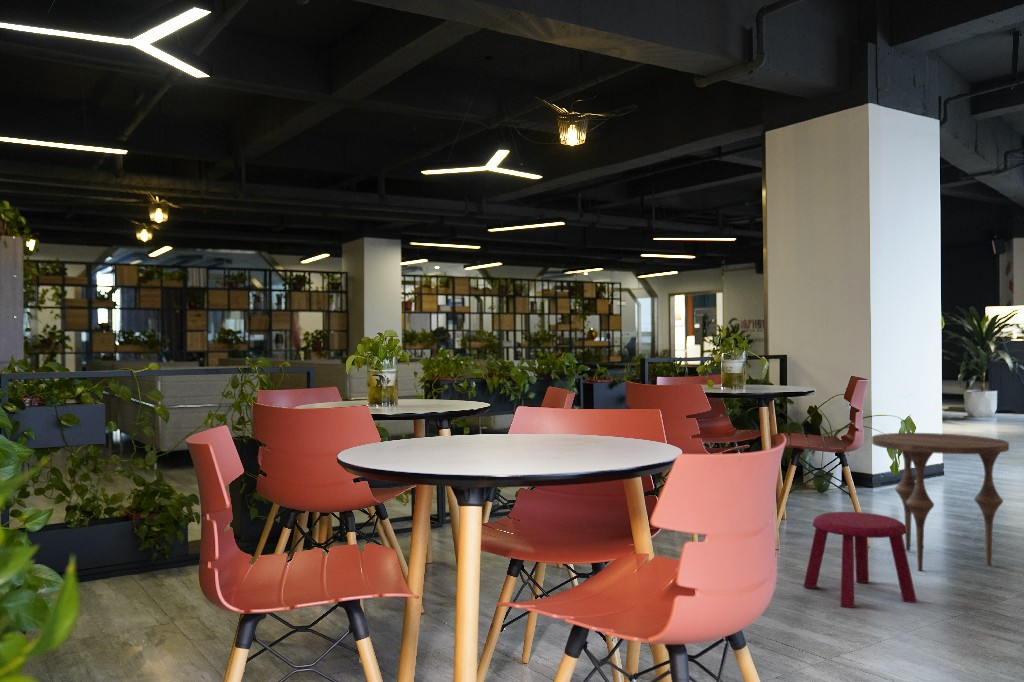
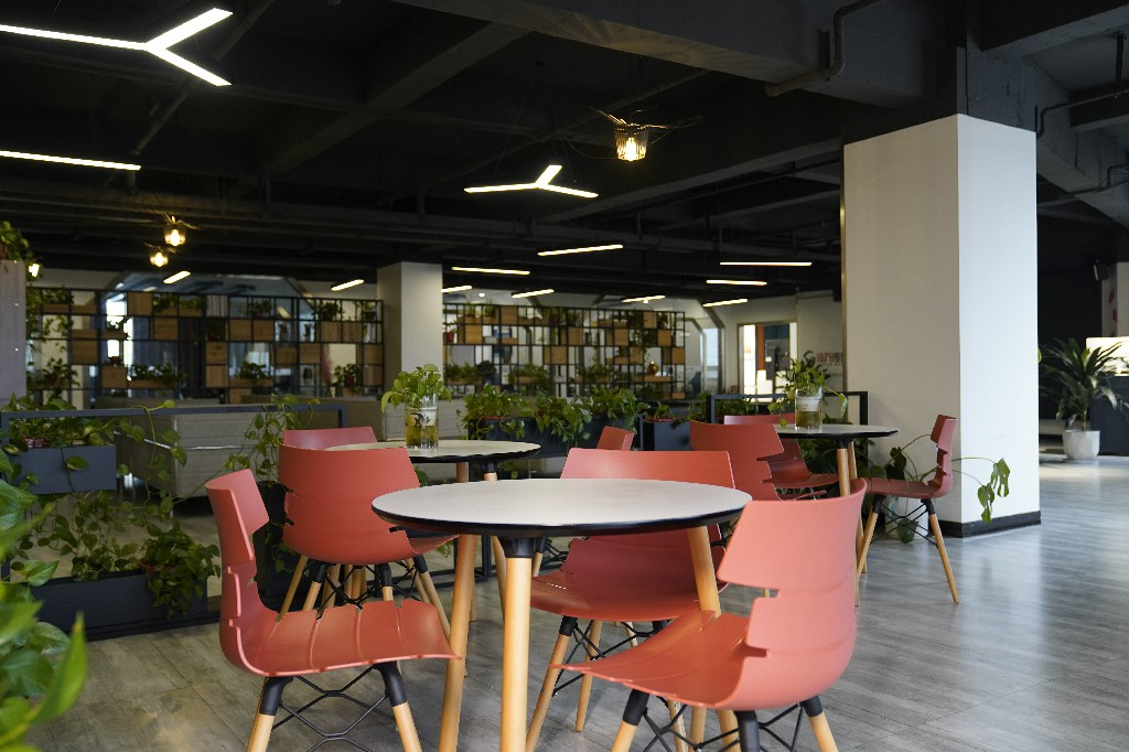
- stool [802,511,918,609]
- side table [871,432,1010,572]
